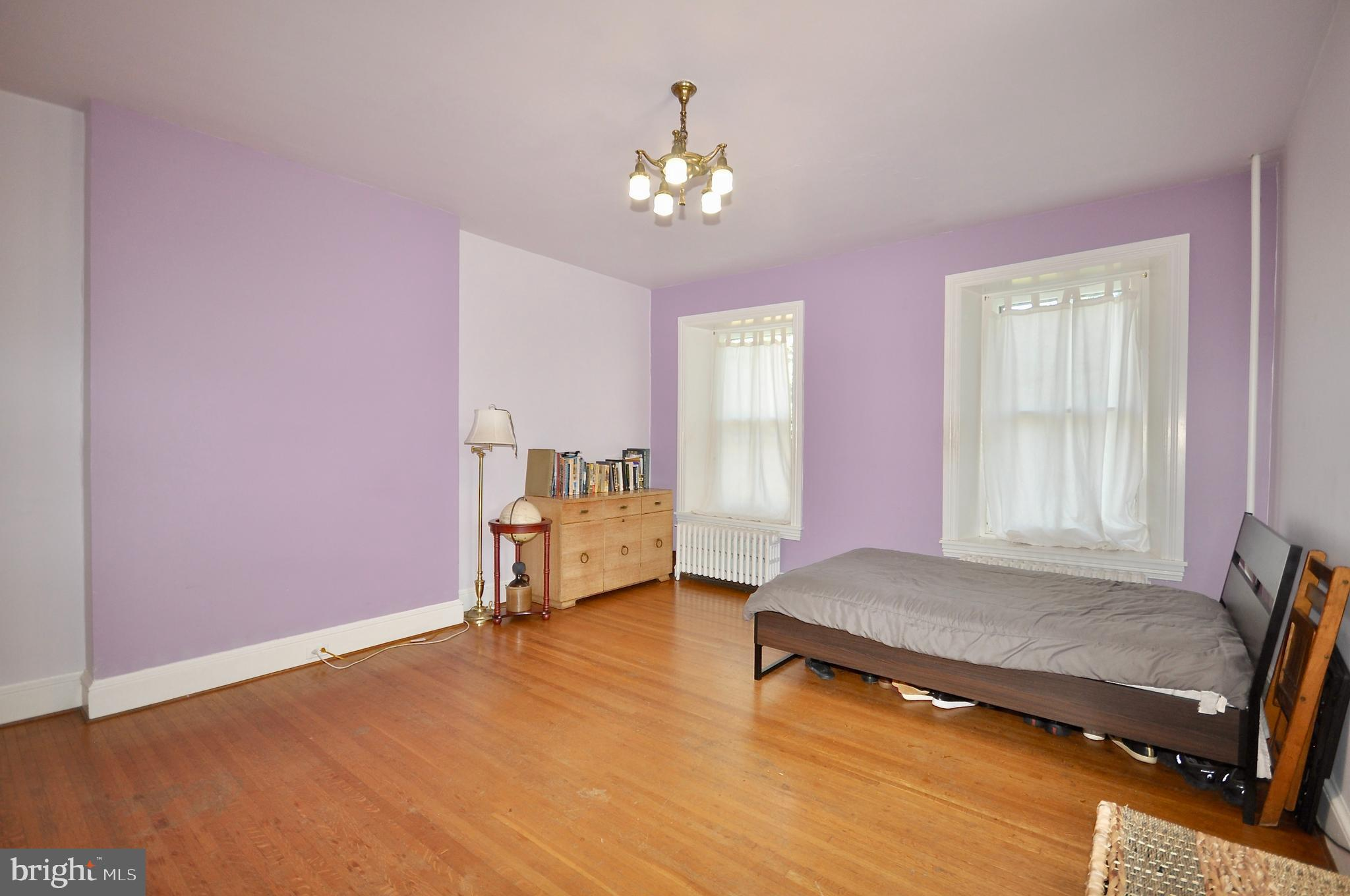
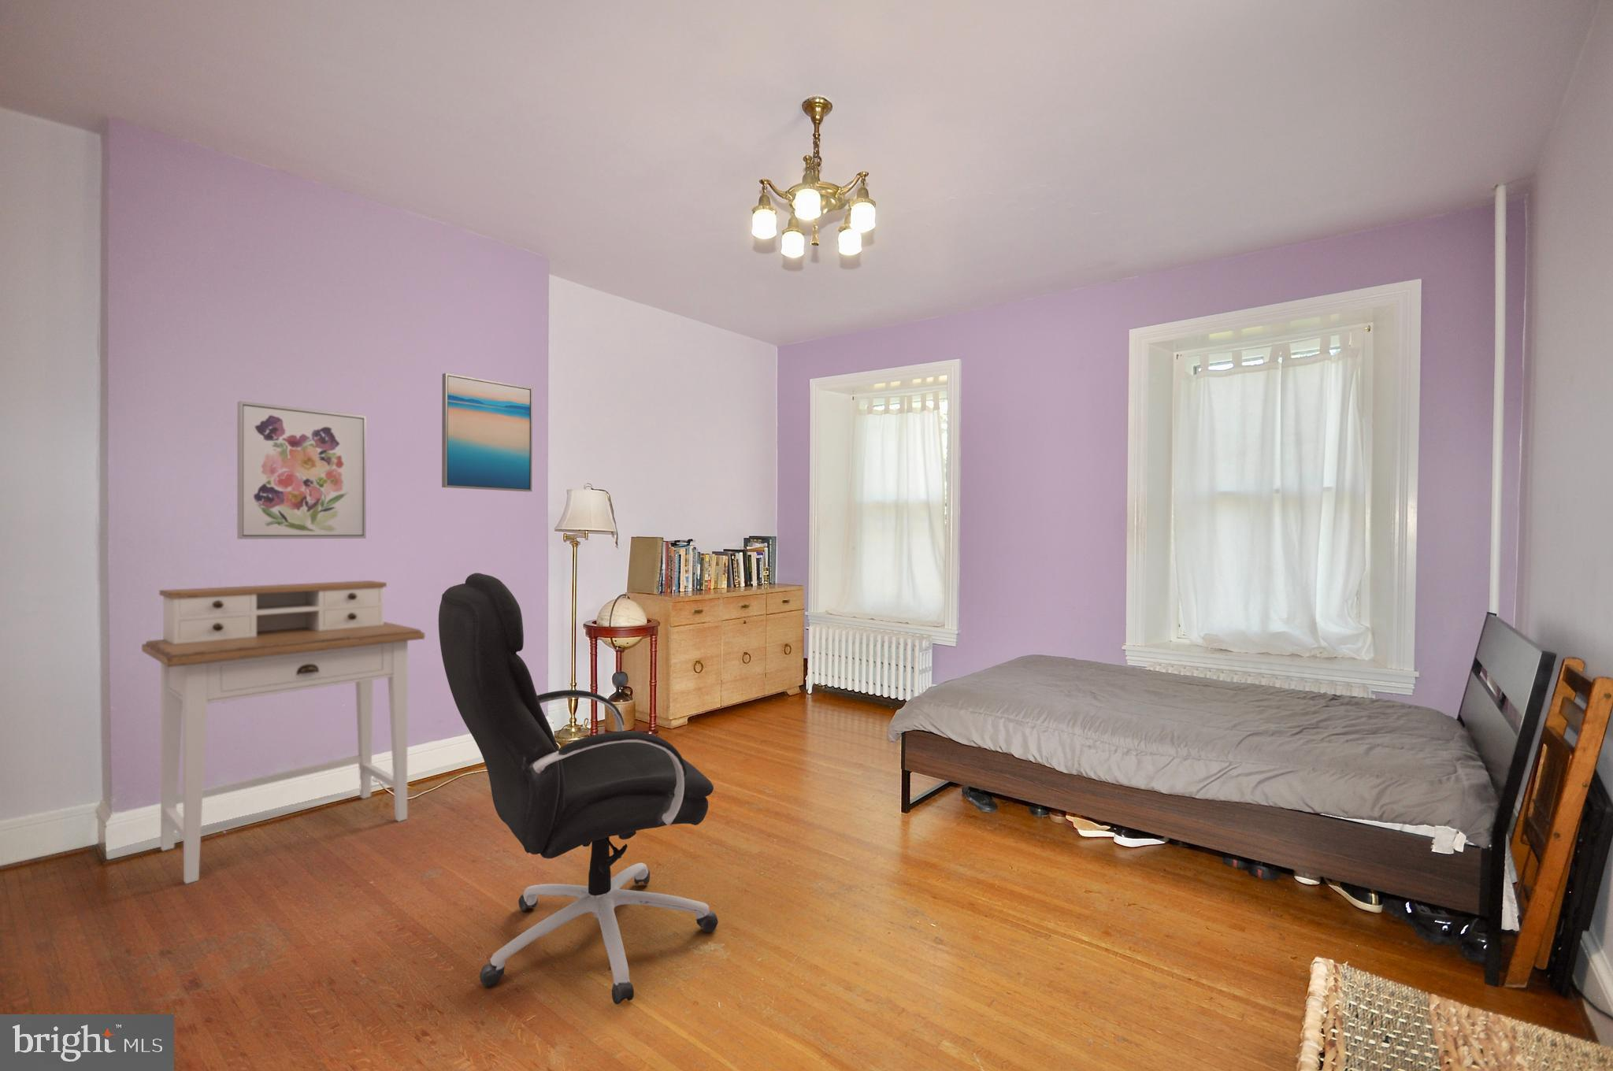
+ office chair [438,573,719,1005]
+ desk [141,580,425,886]
+ wall art [441,373,533,492]
+ wall art [237,400,367,539]
